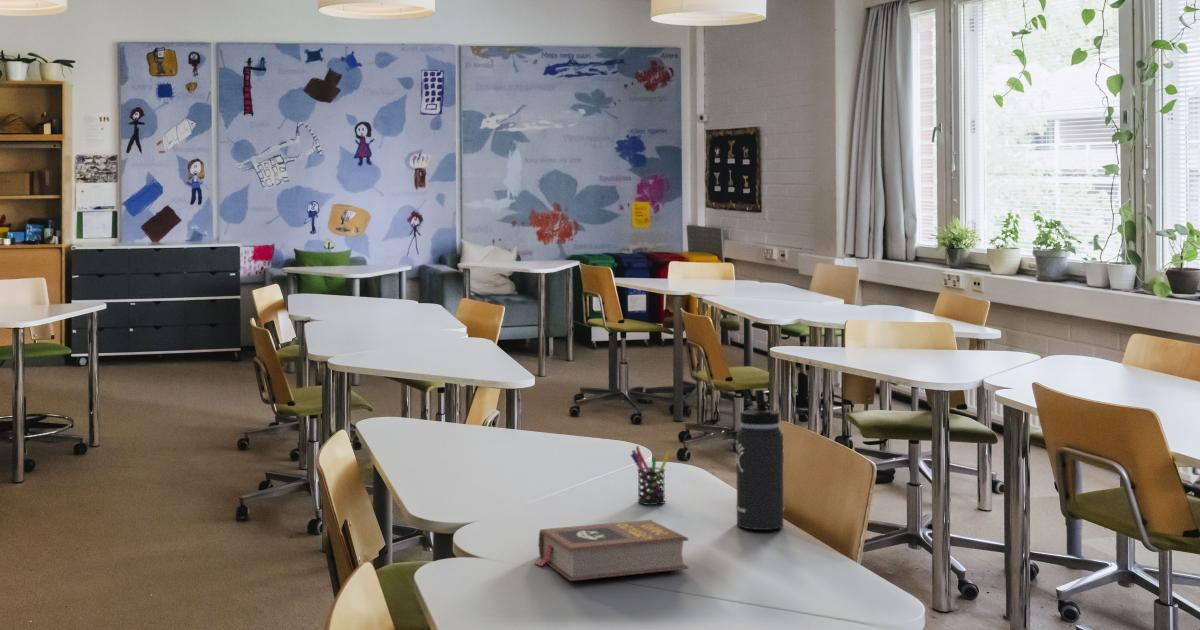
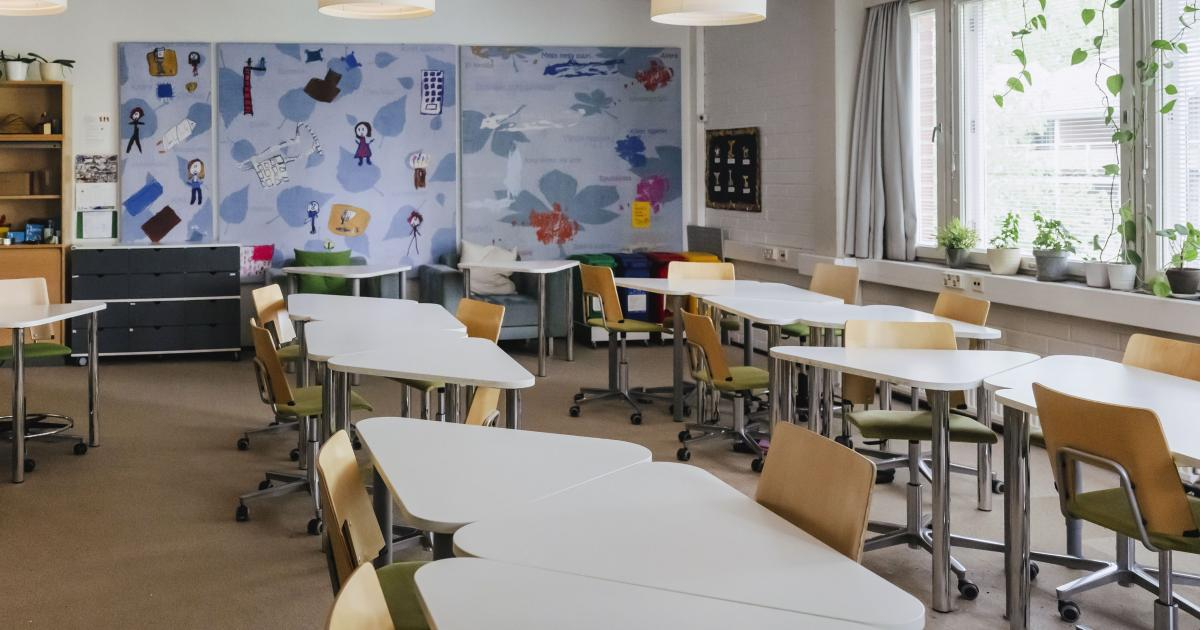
- thermos bottle [735,389,785,531]
- book [535,519,689,582]
- pen holder [630,445,672,506]
